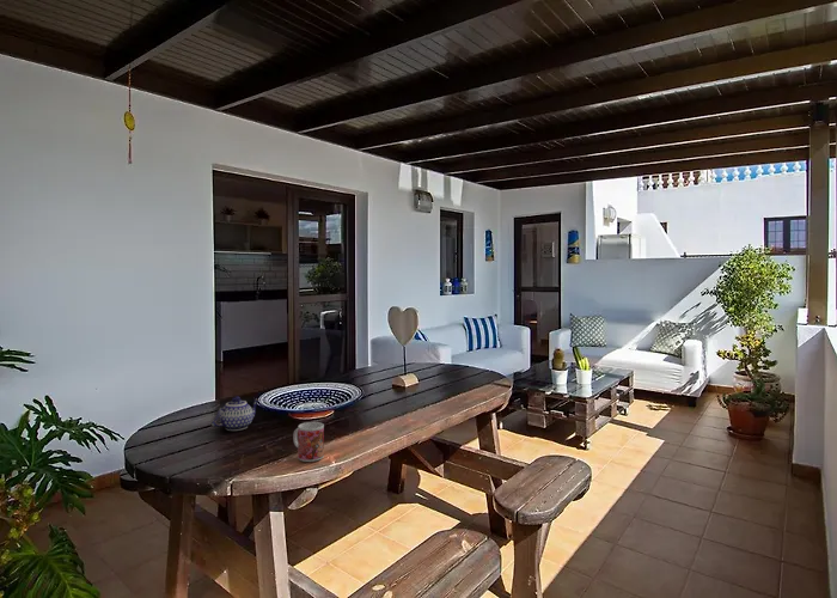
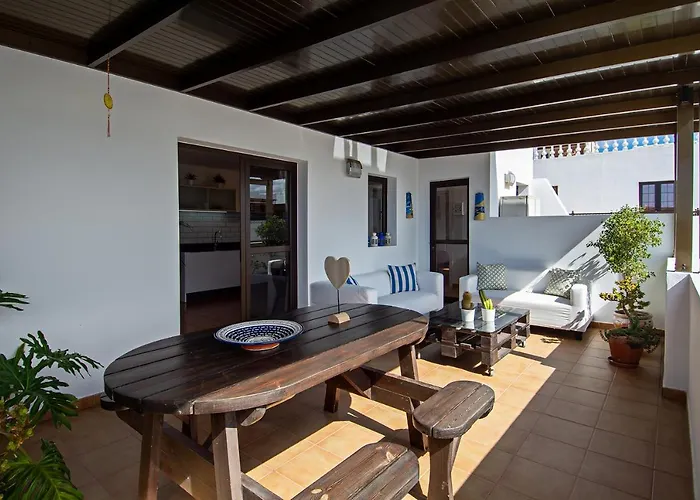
- teapot [210,395,261,432]
- mug [292,421,325,463]
